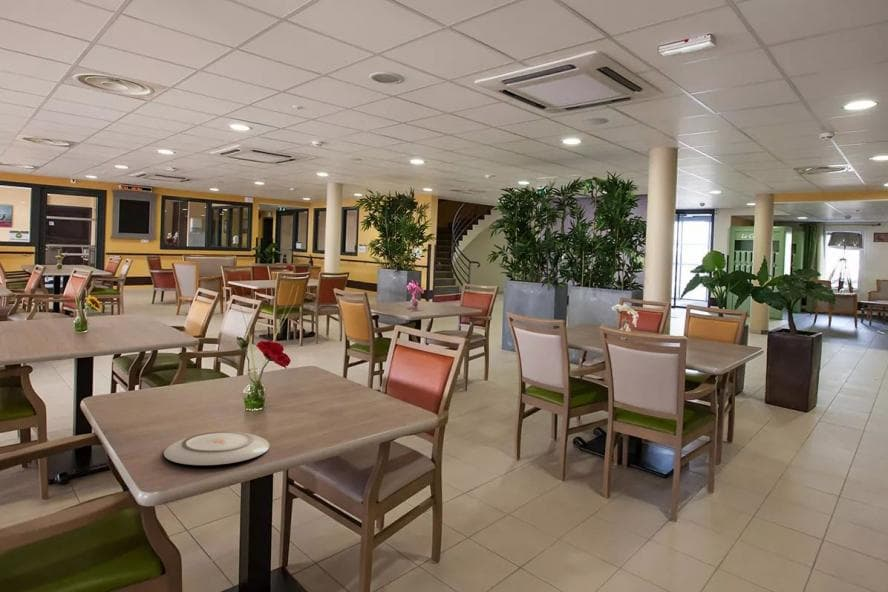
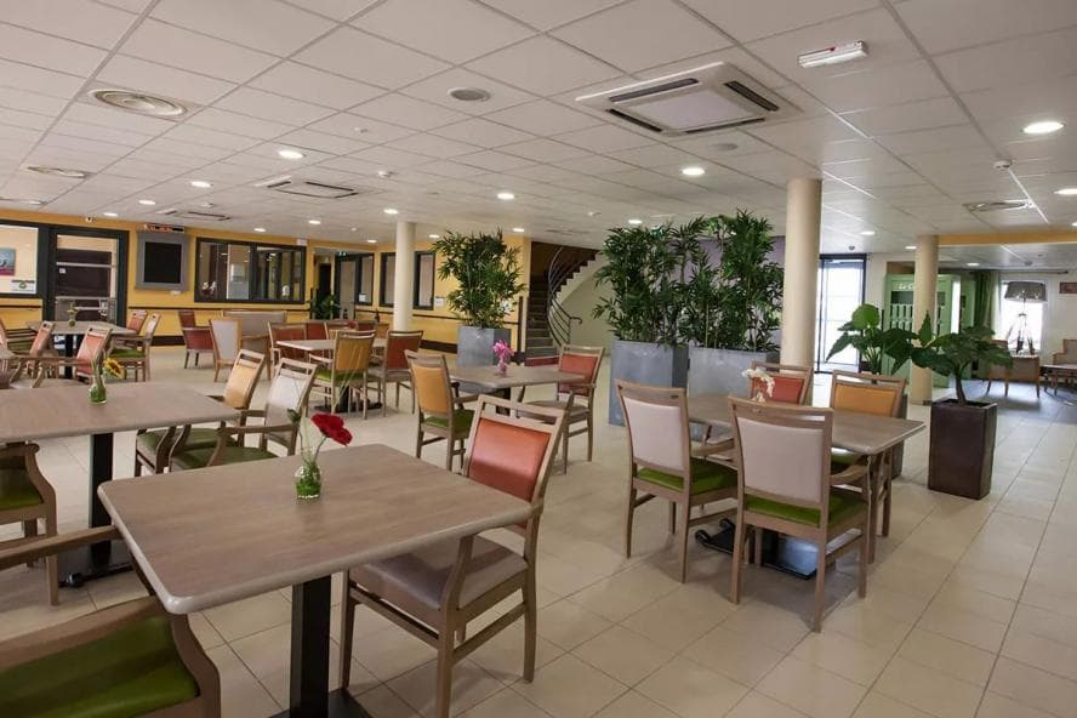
- plate [163,430,271,466]
